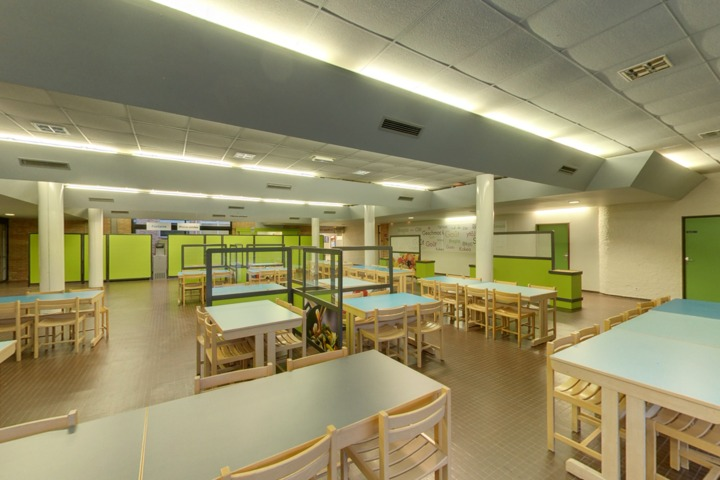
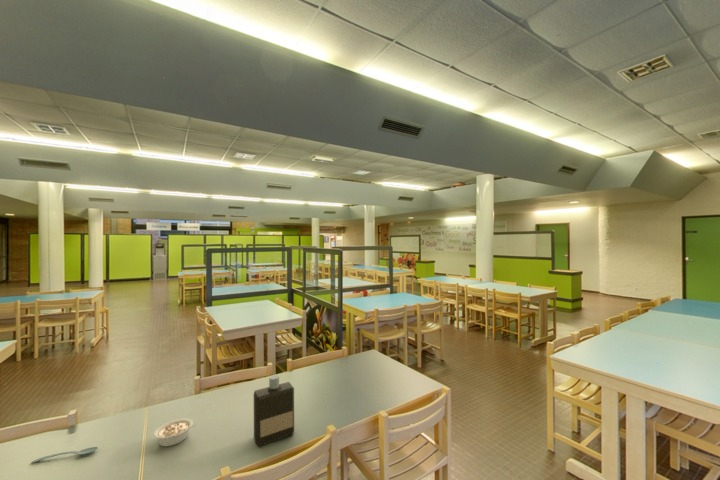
+ legume [152,418,197,447]
+ spoon [31,446,99,464]
+ bottle [253,374,295,448]
